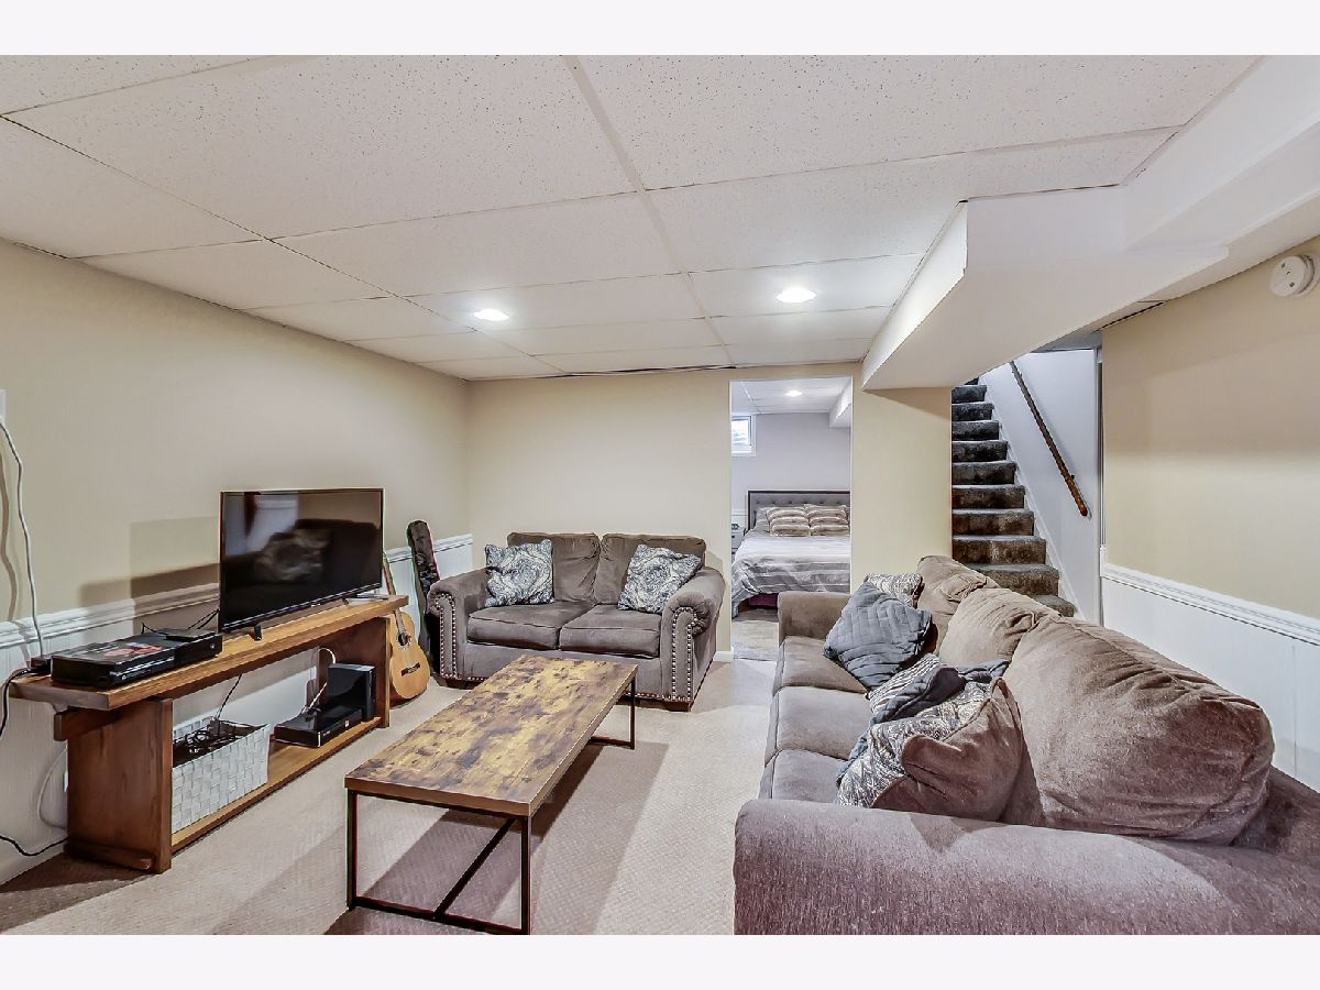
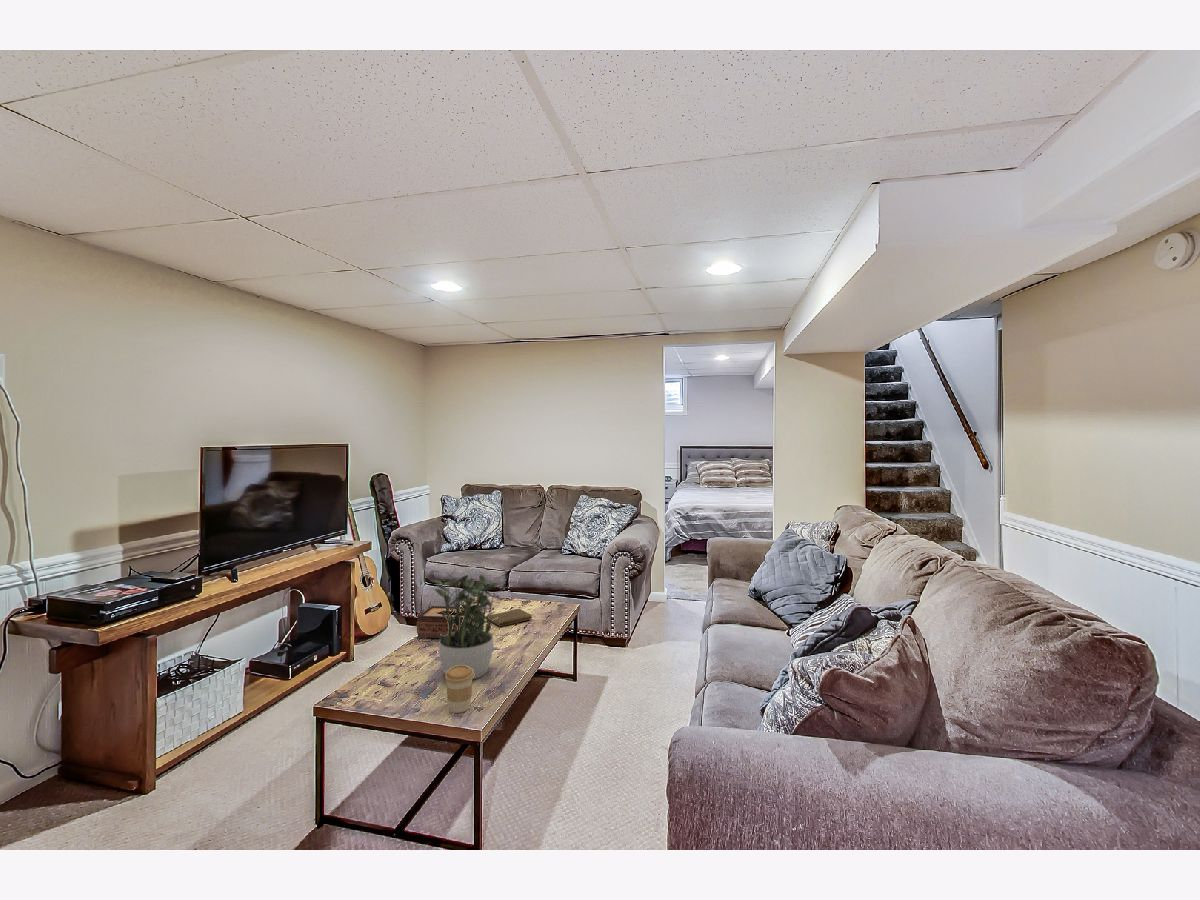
+ coffee cup [444,665,474,714]
+ tissue box [416,605,483,639]
+ potted plant [429,569,506,680]
+ book [489,608,536,628]
